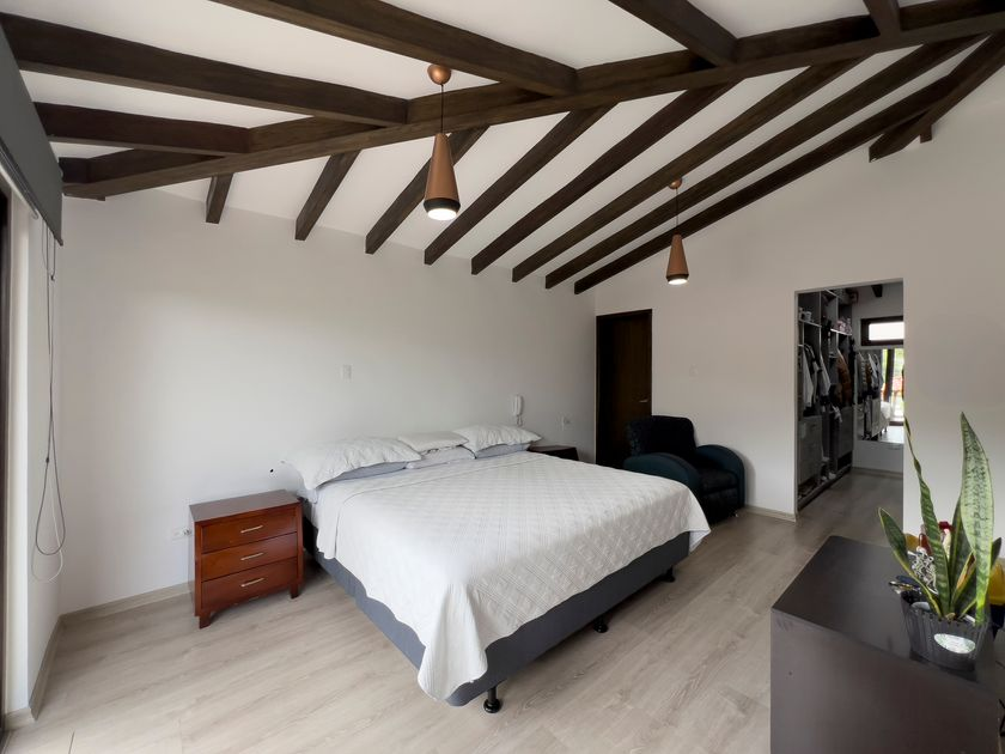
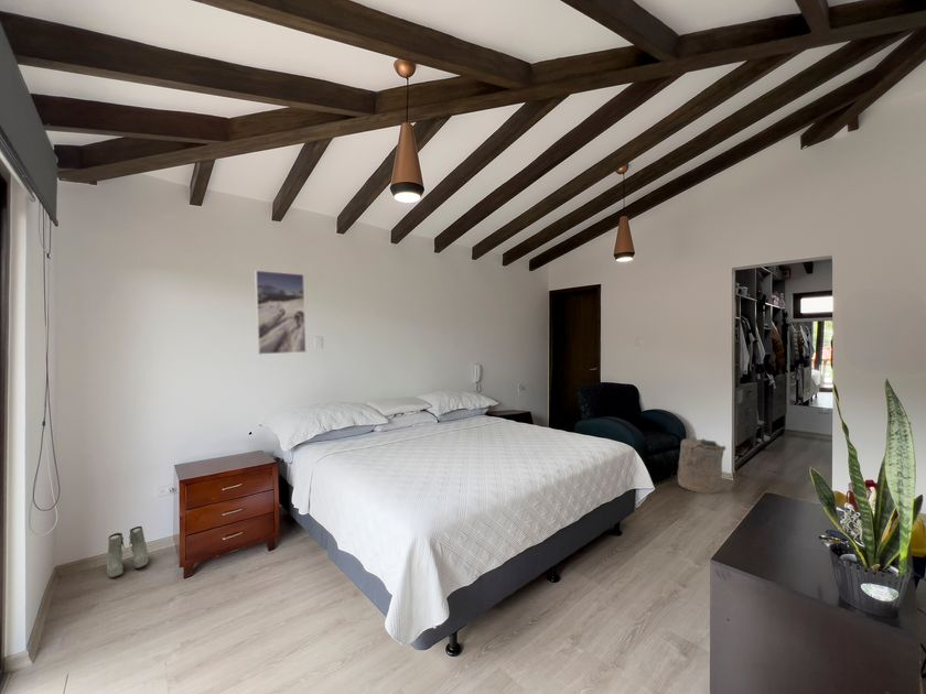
+ laundry hamper [677,436,728,495]
+ boots [106,525,150,578]
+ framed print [254,270,308,356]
